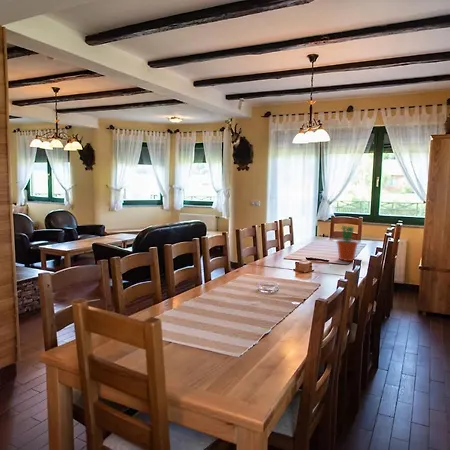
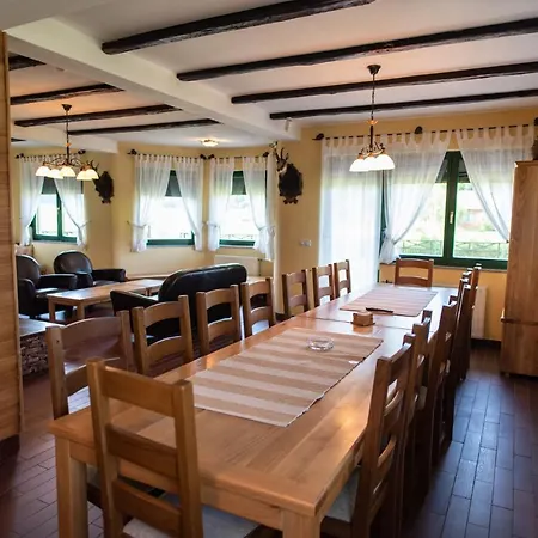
- flower pot [335,224,359,262]
